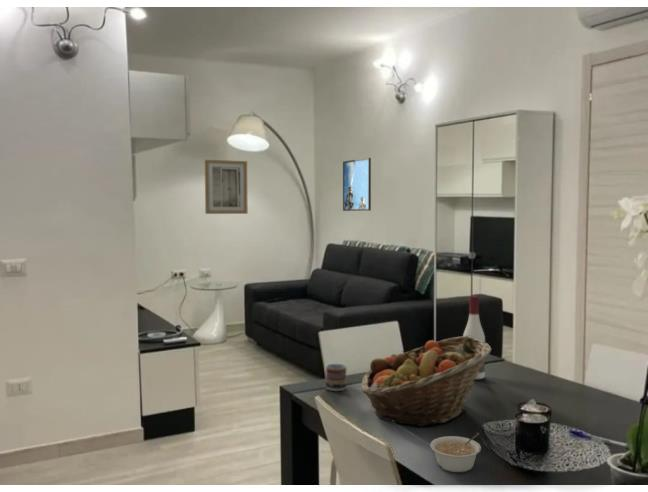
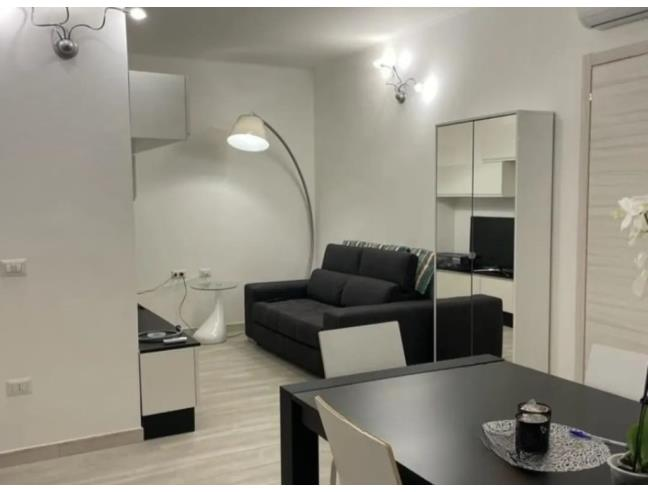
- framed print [342,157,372,212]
- fruit basket [360,335,493,428]
- alcohol [462,295,486,380]
- legume [429,432,482,473]
- cup [325,363,348,392]
- wall art [204,159,249,215]
